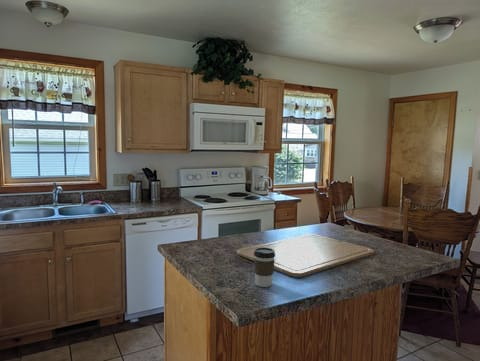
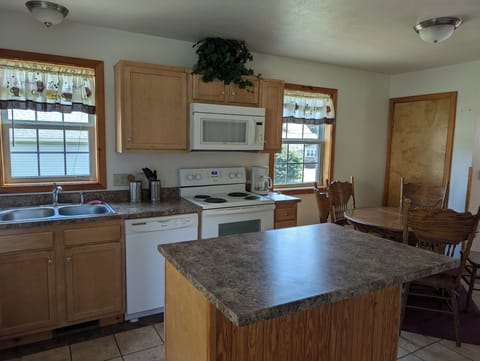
- chopping board [236,233,375,278]
- coffee cup [253,248,275,288]
